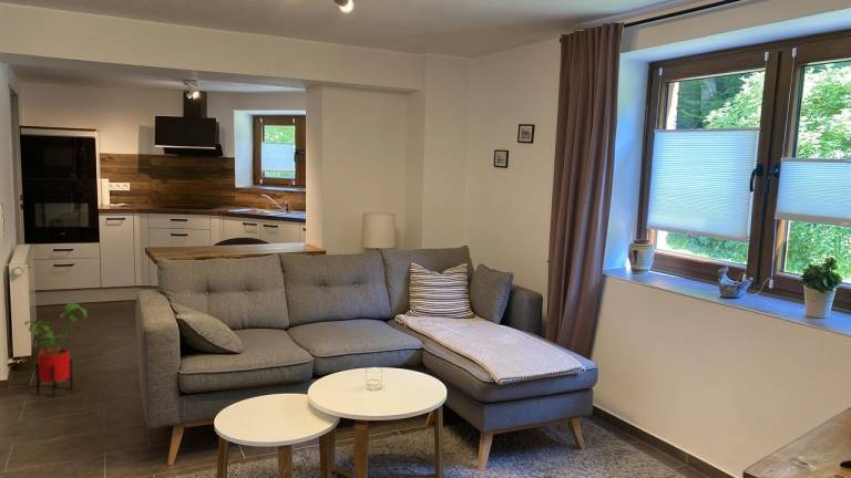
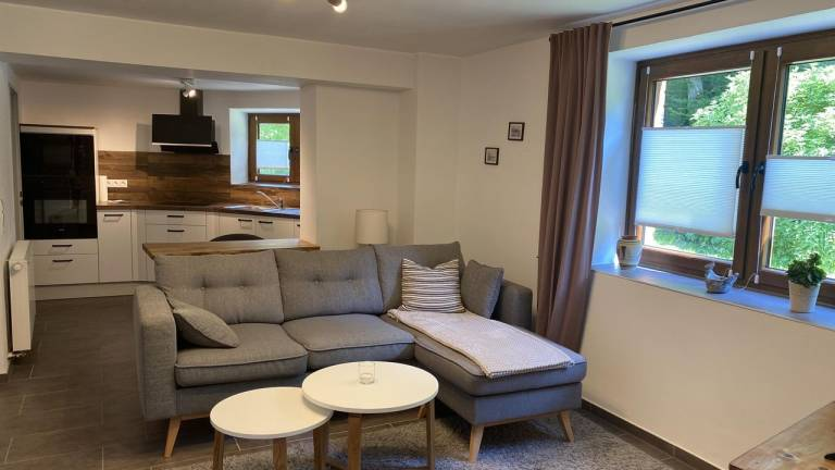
- house plant [23,301,90,397]
